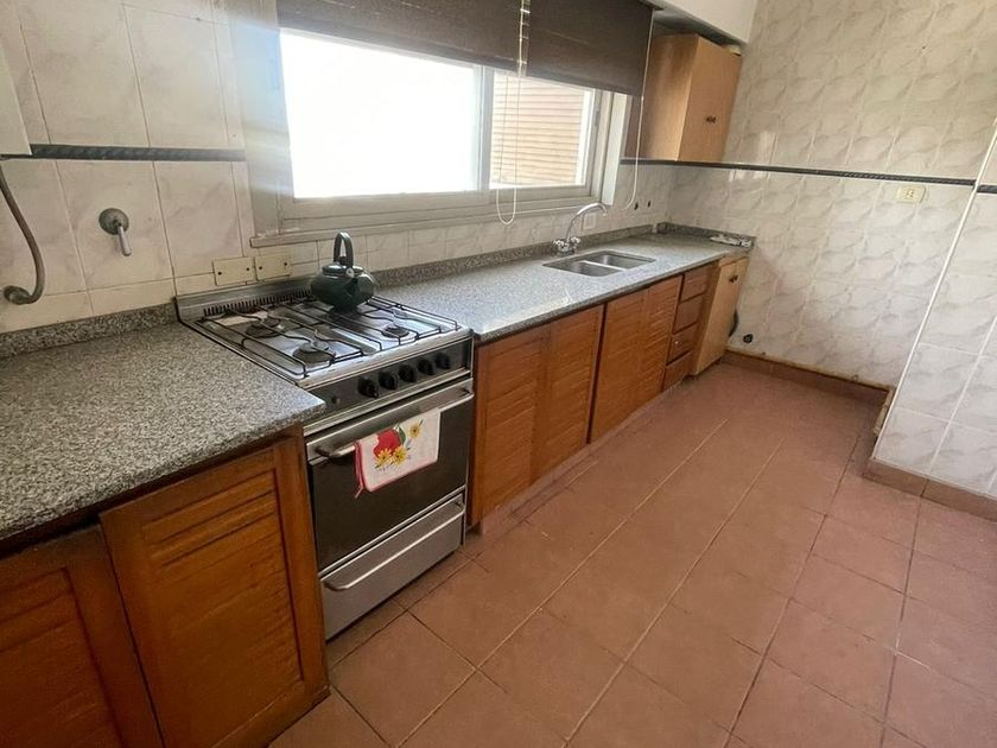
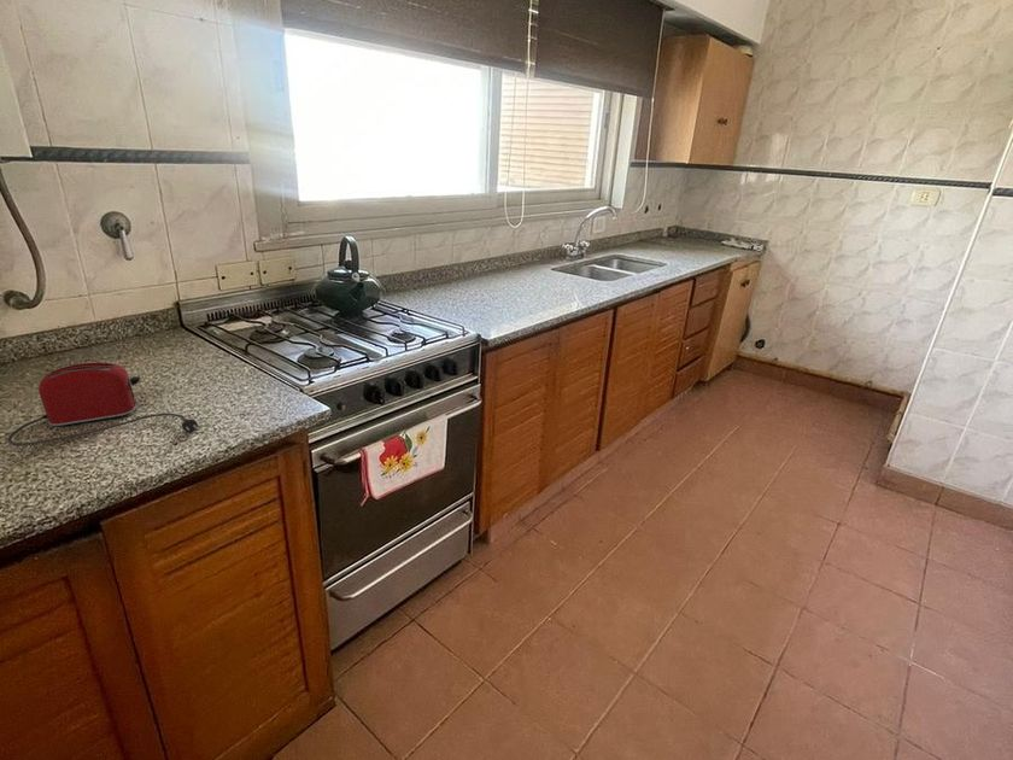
+ toaster [7,362,199,446]
